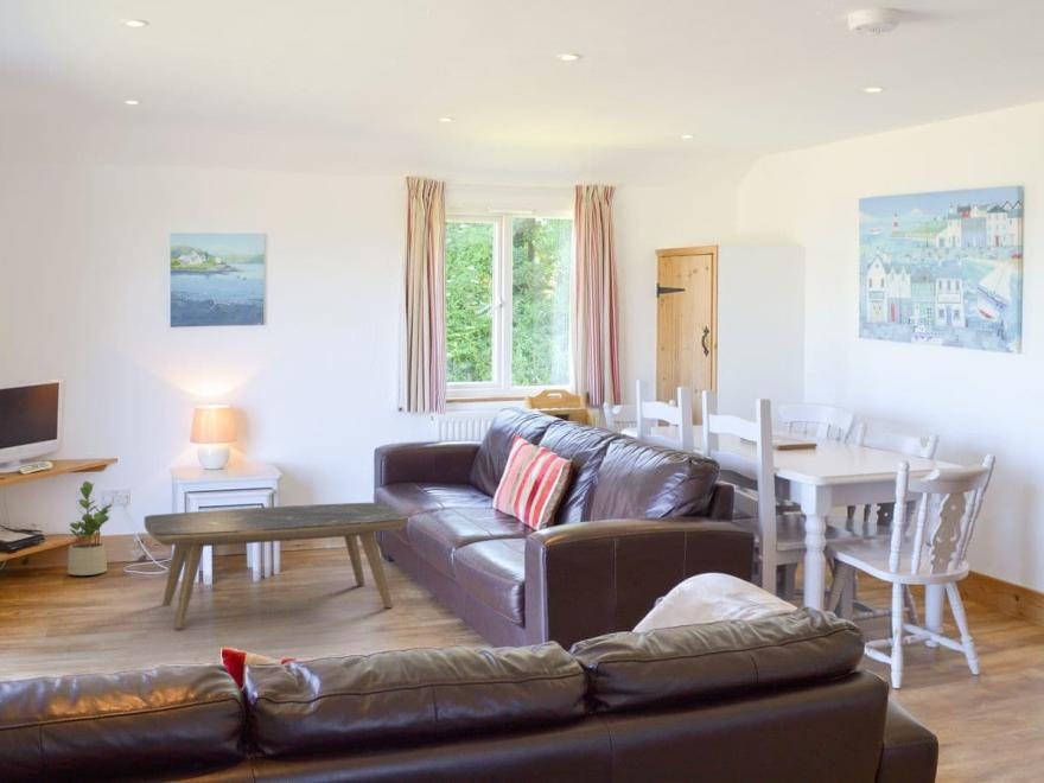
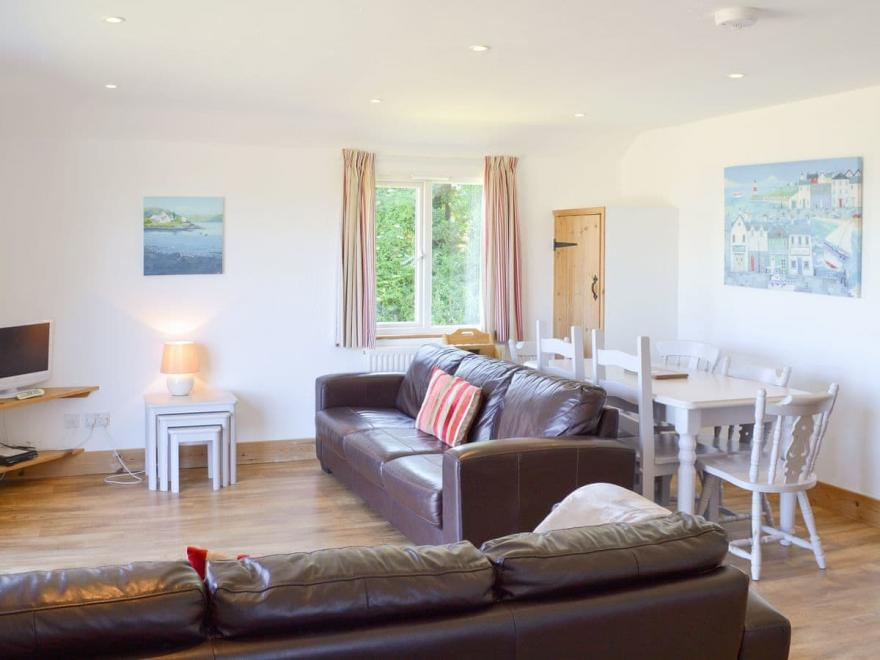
- potted plant [66,480,113,577]
- coffee table [144,502,409,629]
